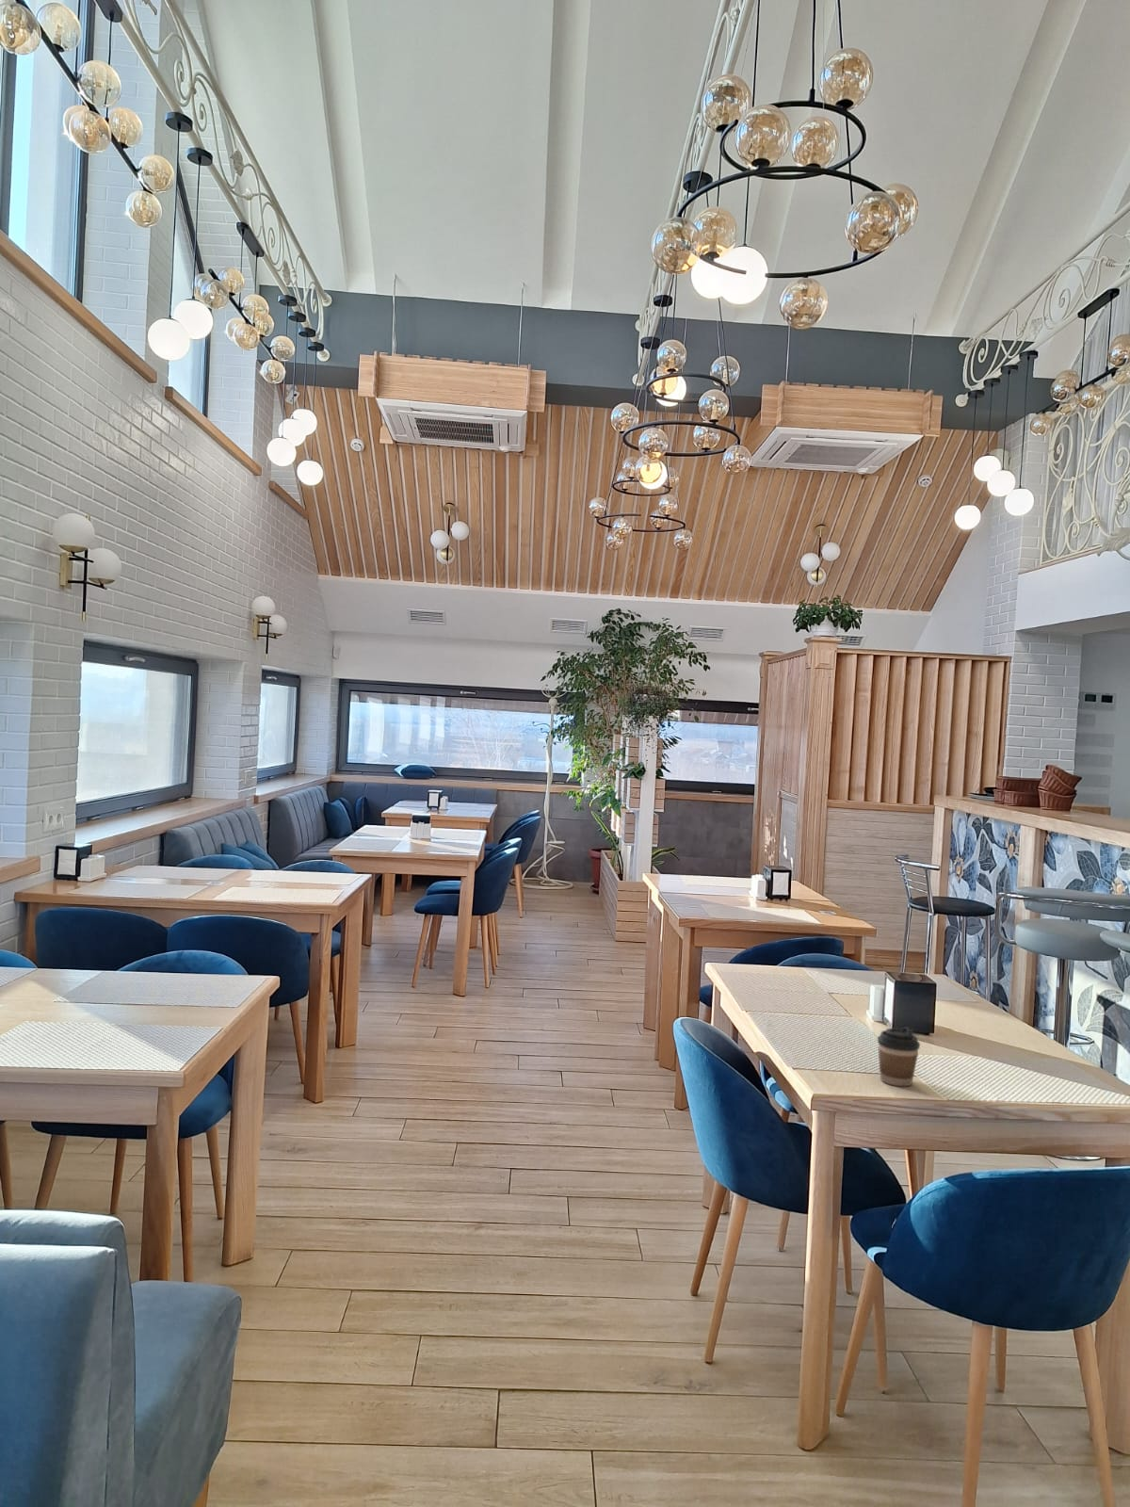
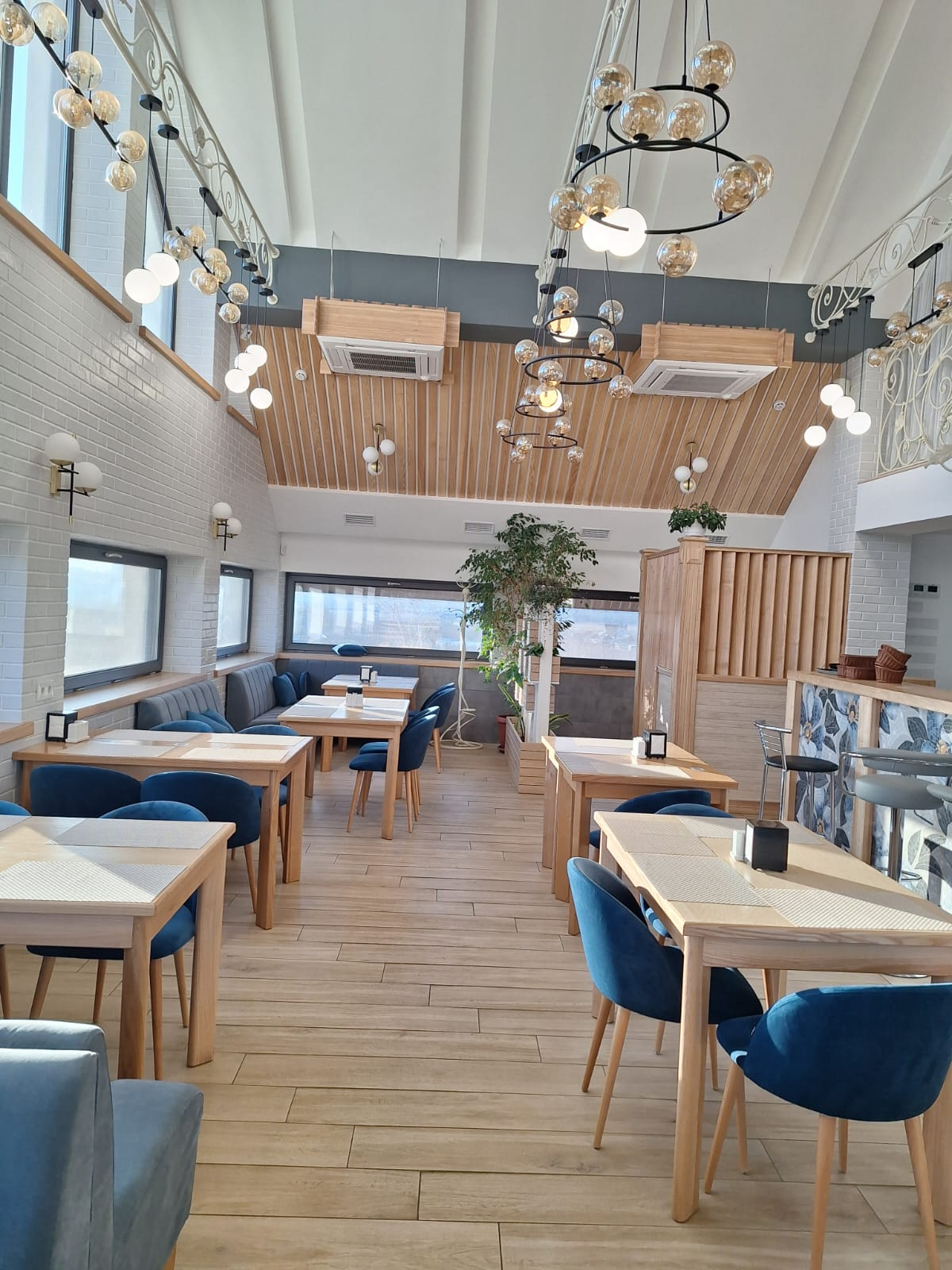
- coffee cup [877,1025,921,1087]
